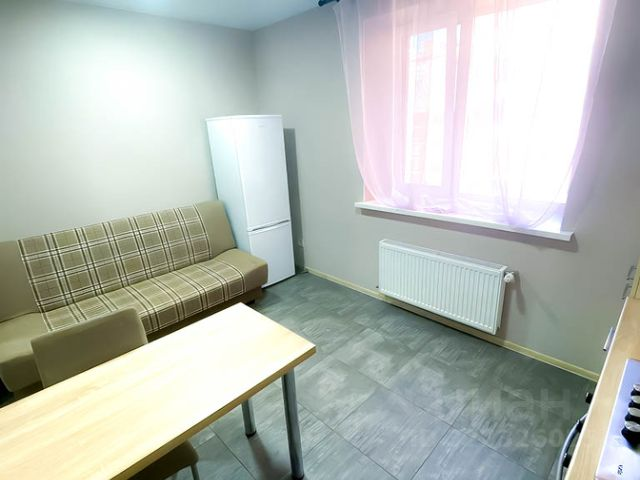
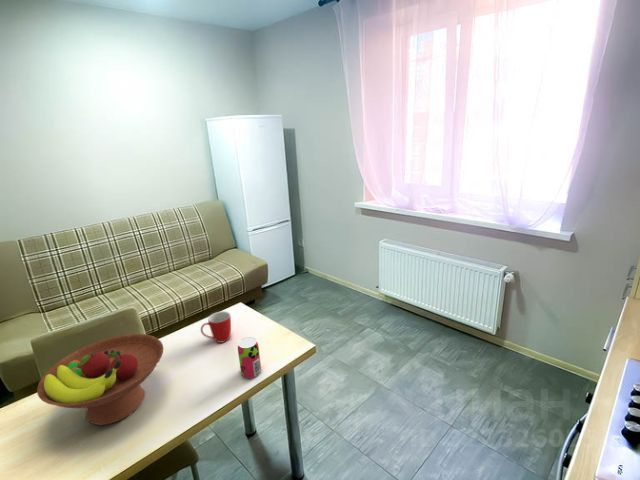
+ fruit bowl [36,333,165,426]
+ beverage can [237,336,262,379]
+ mug [200,310,232,344]
